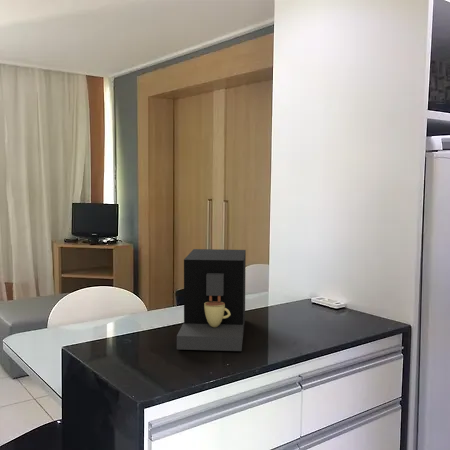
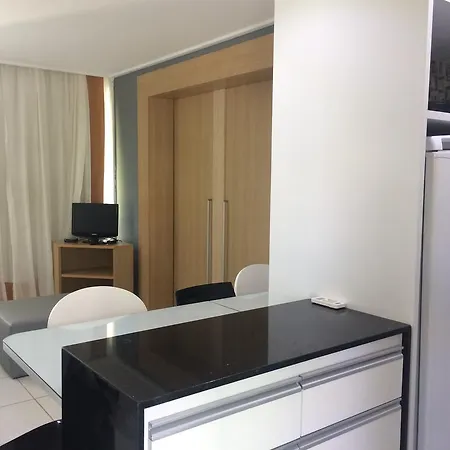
- coffee maker [176,248,247,352]
